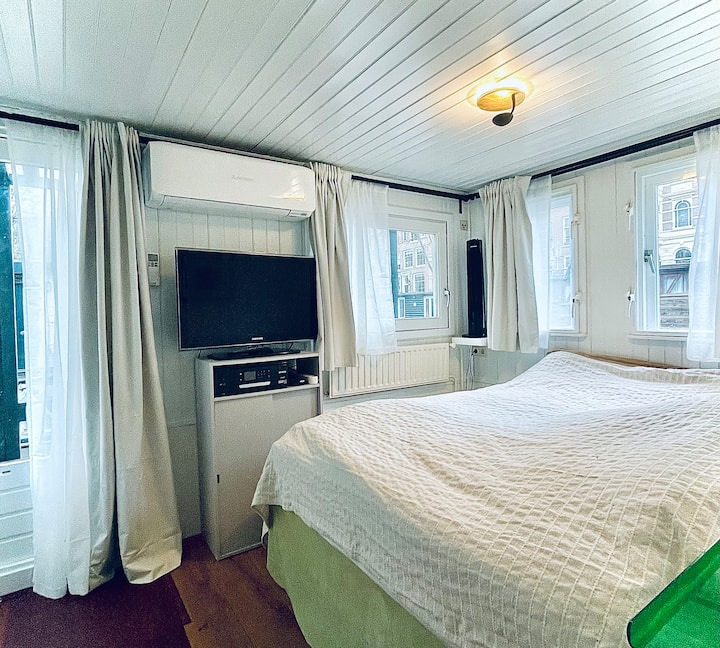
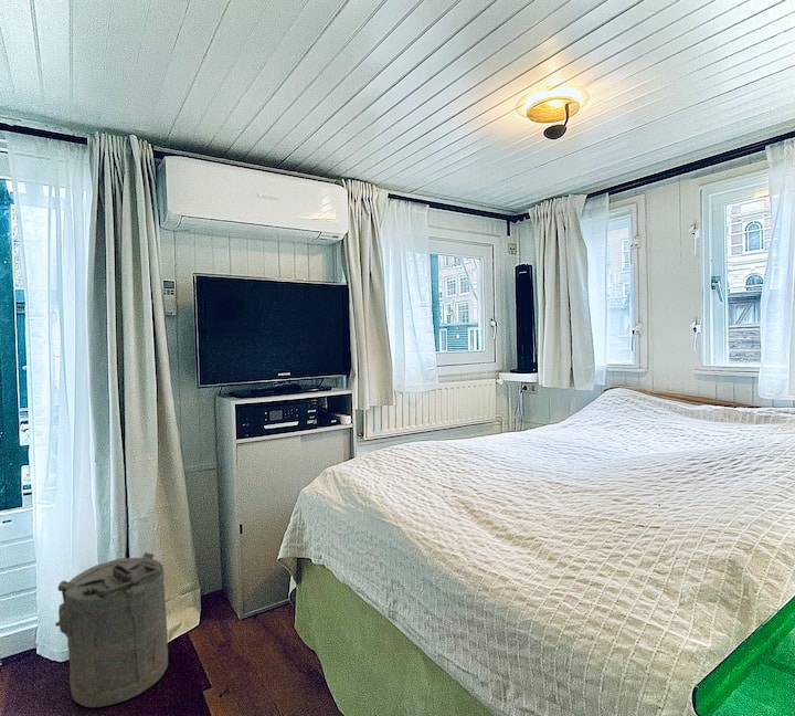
+ laundry hamper [54,551,169,708]
